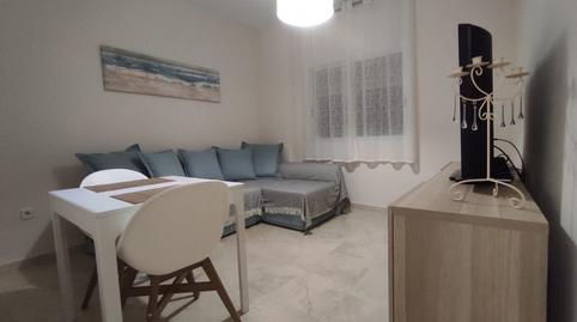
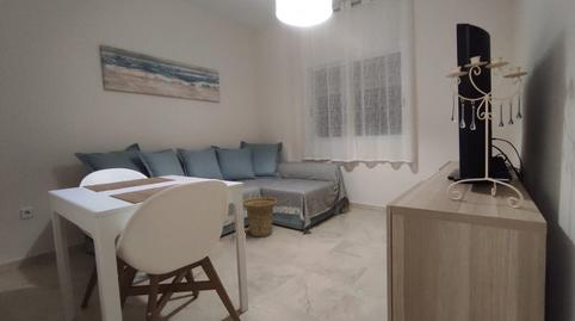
+ basket [243,196,278,239]
